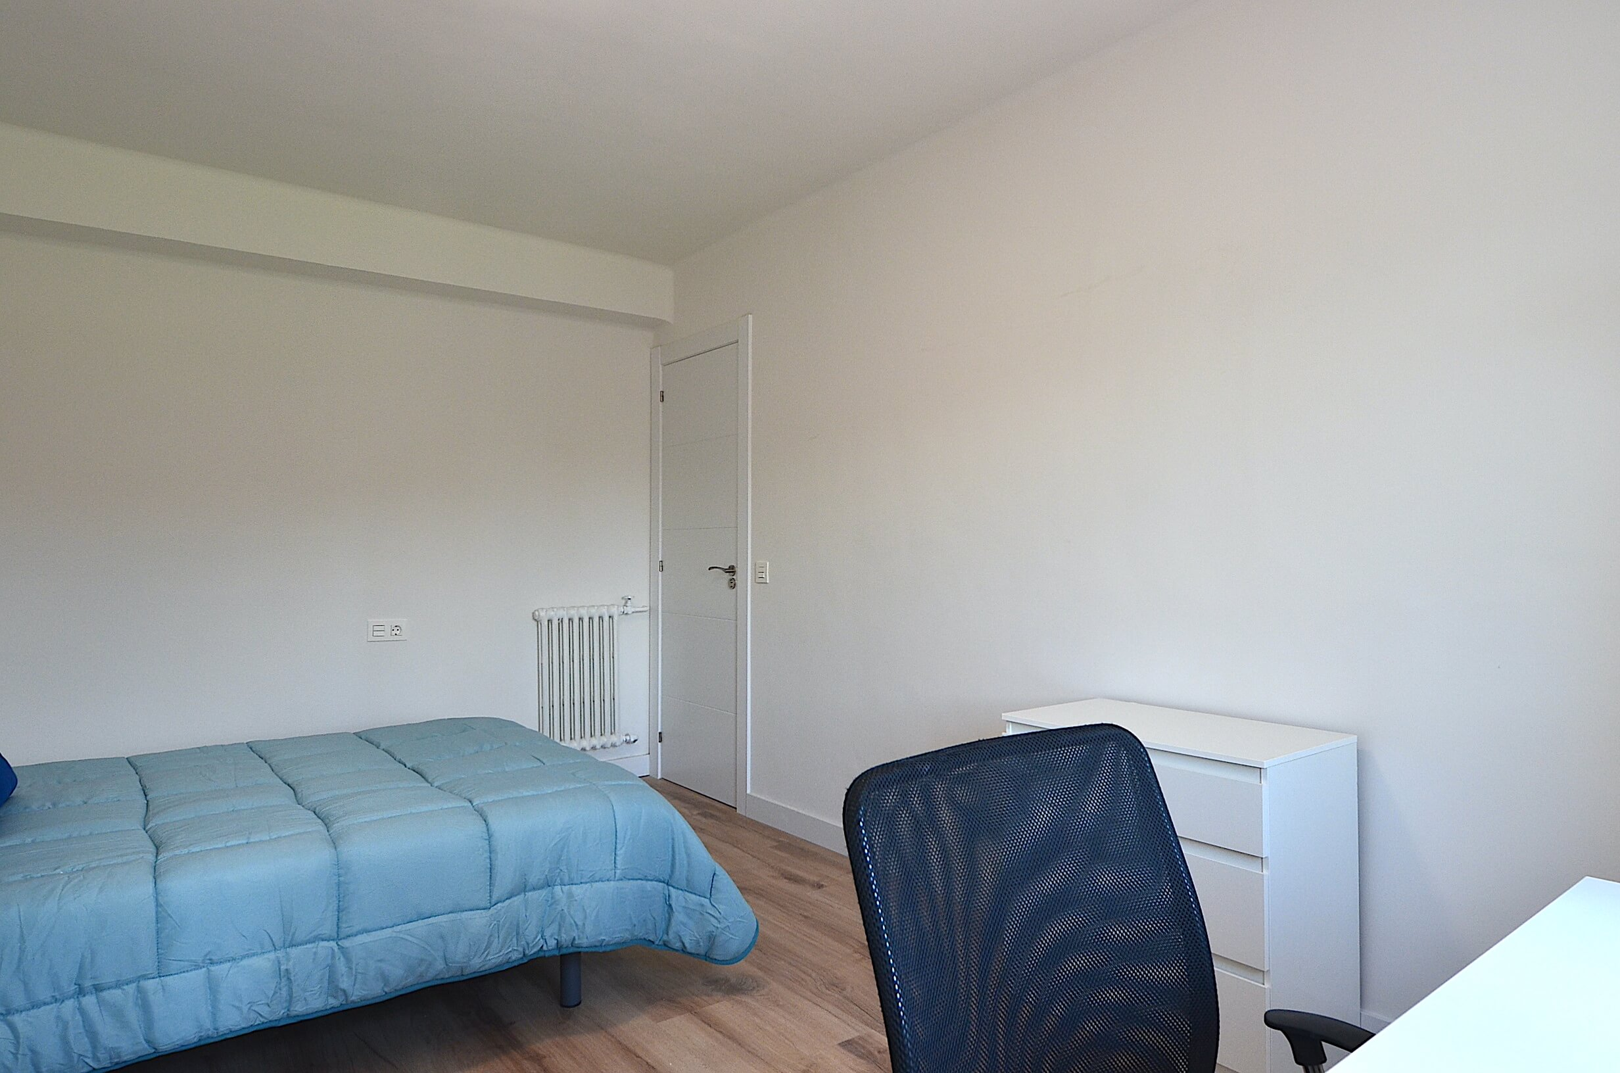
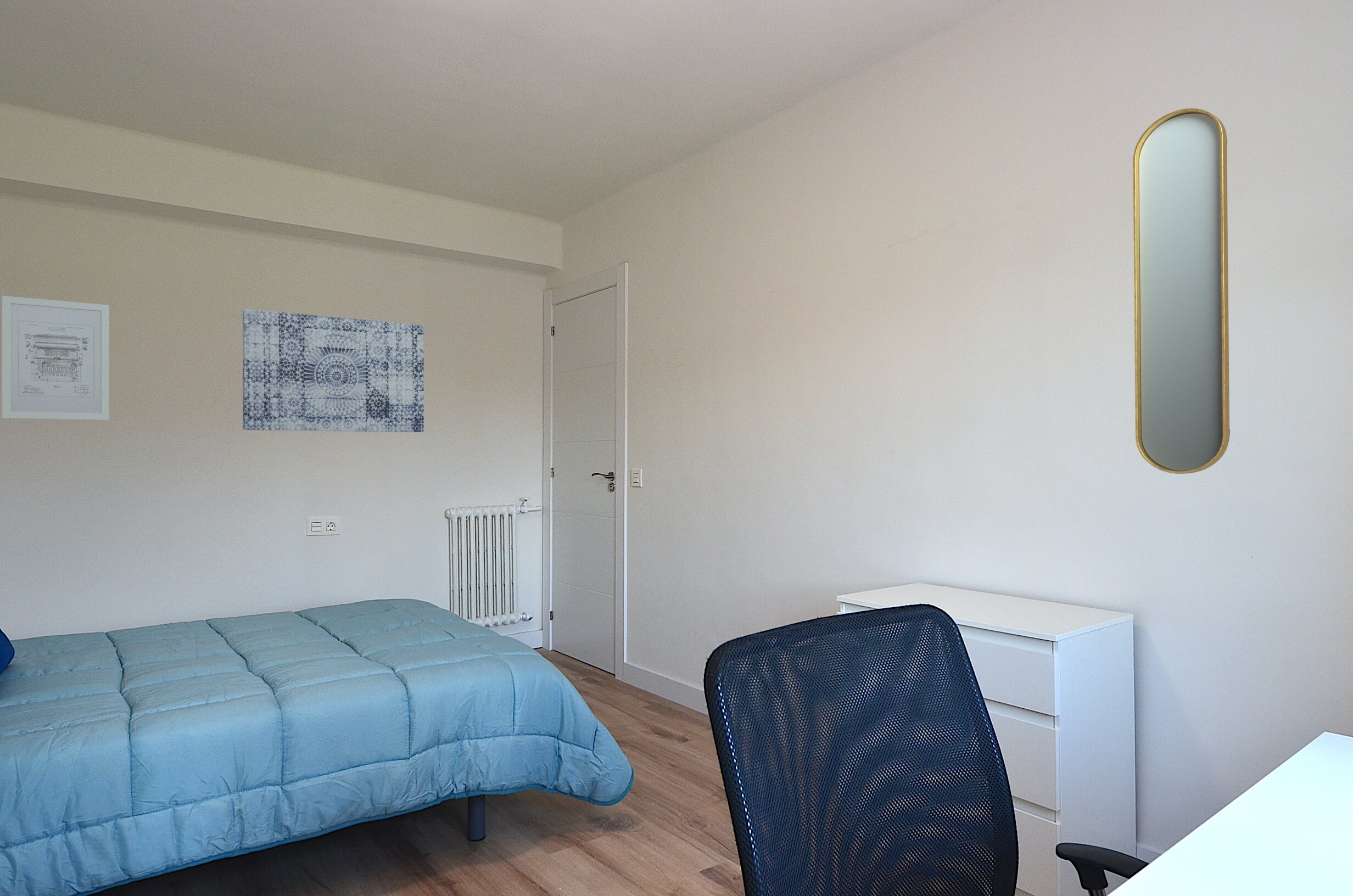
+ home mirror [1133,108,1231,474]
+ wall art [242,309,424,433]
+ wall art [2,295,110,421]
